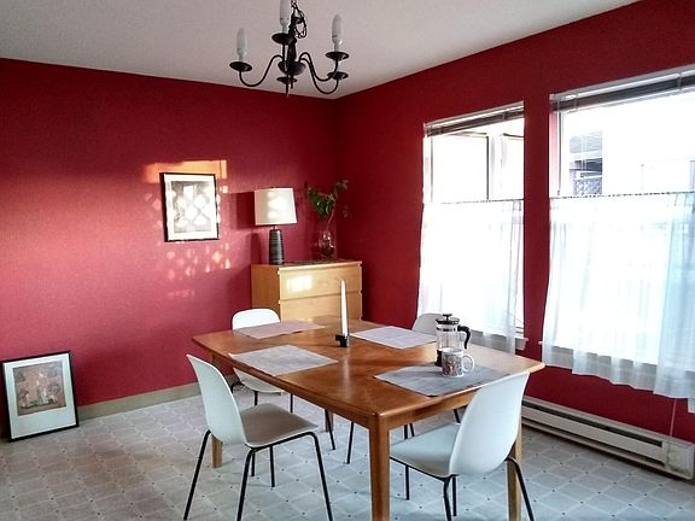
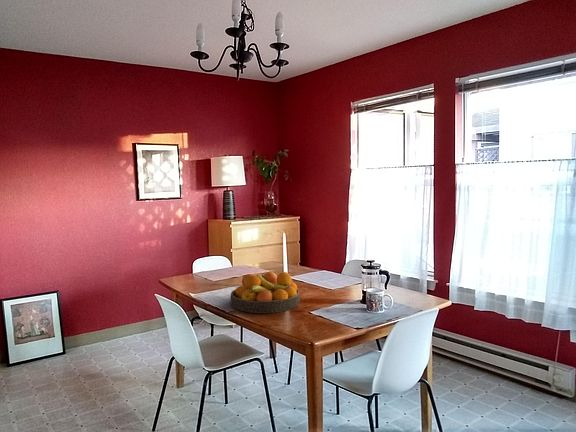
+ fruit bowl [229,271,301,314]
